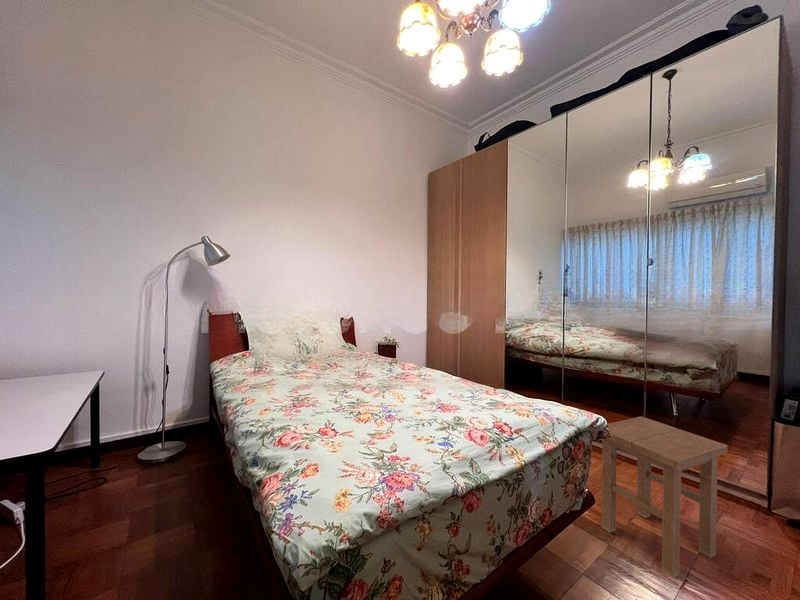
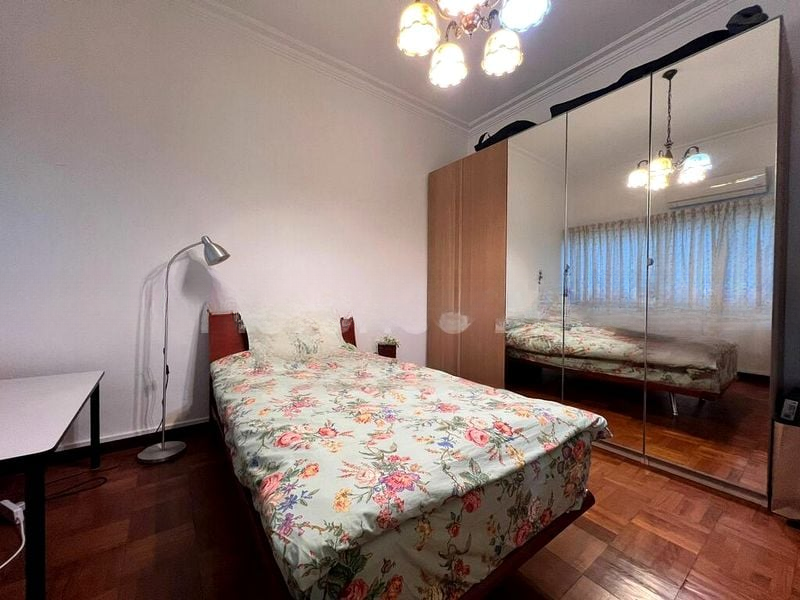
- stool [601,416,728,579]
